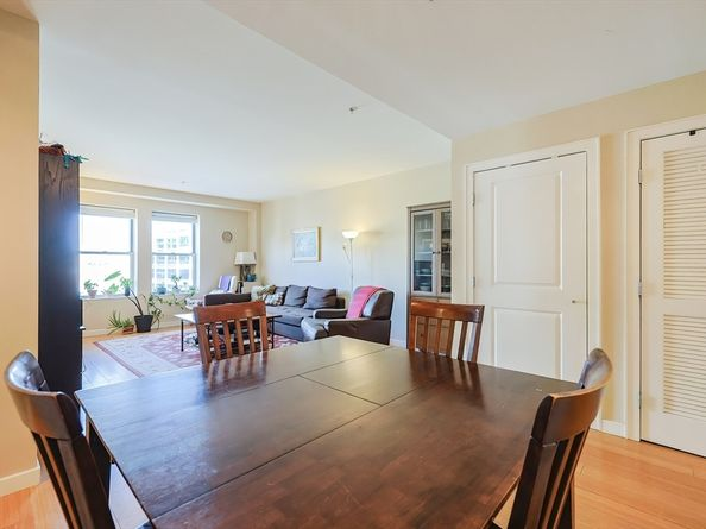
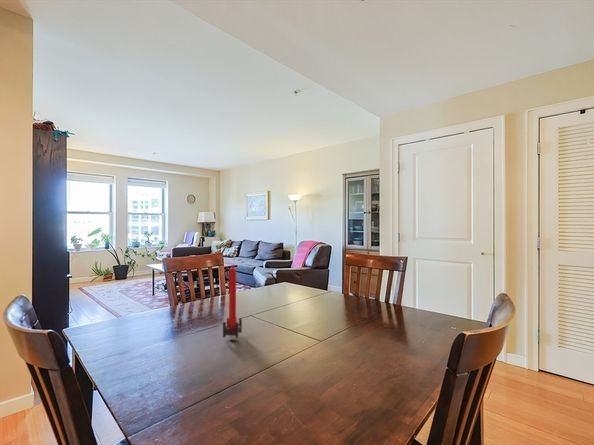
+ candle [222,263,243,340]
